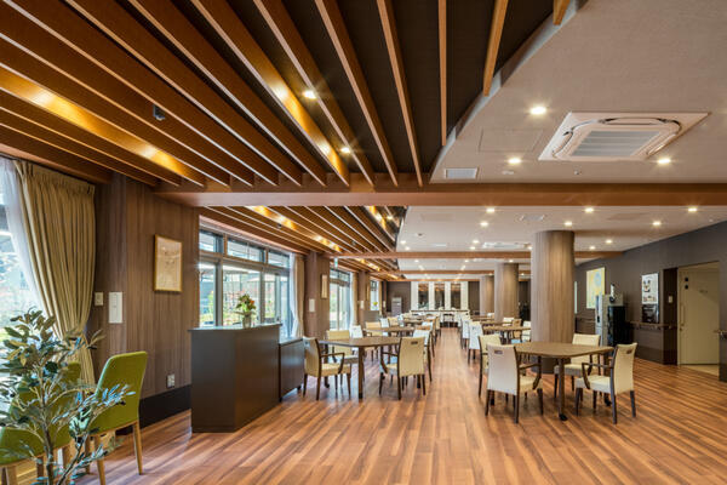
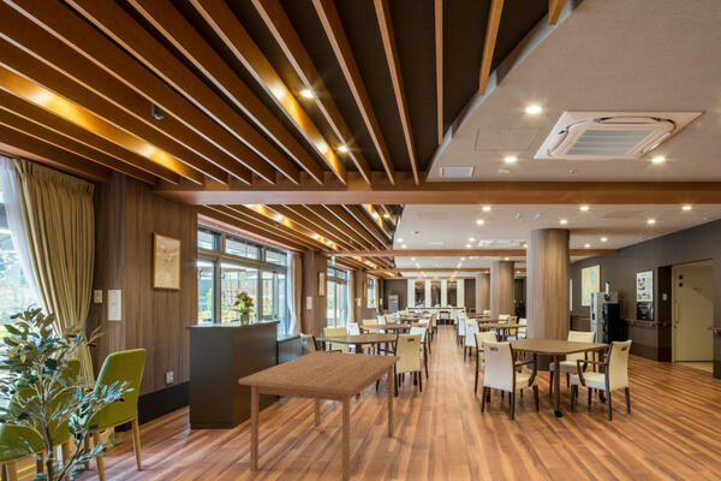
+ table [238,350,401,481]
